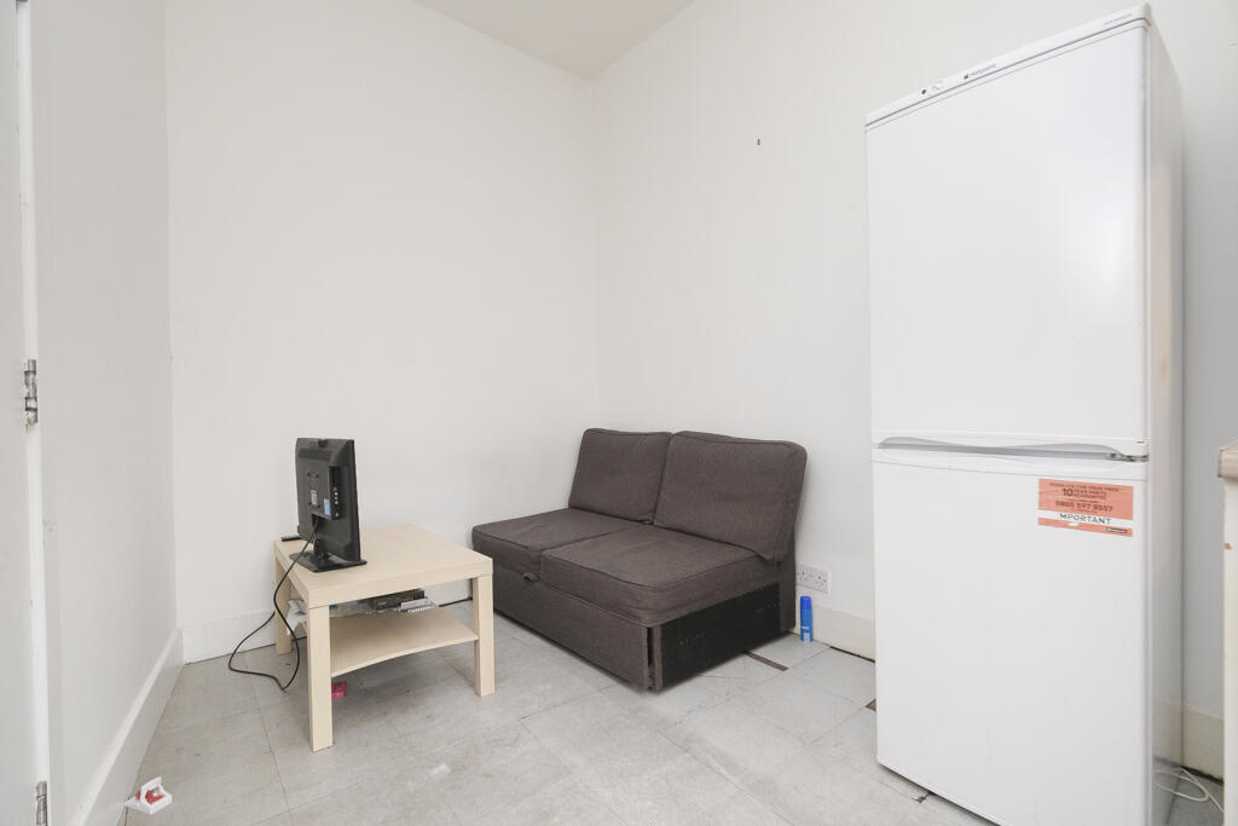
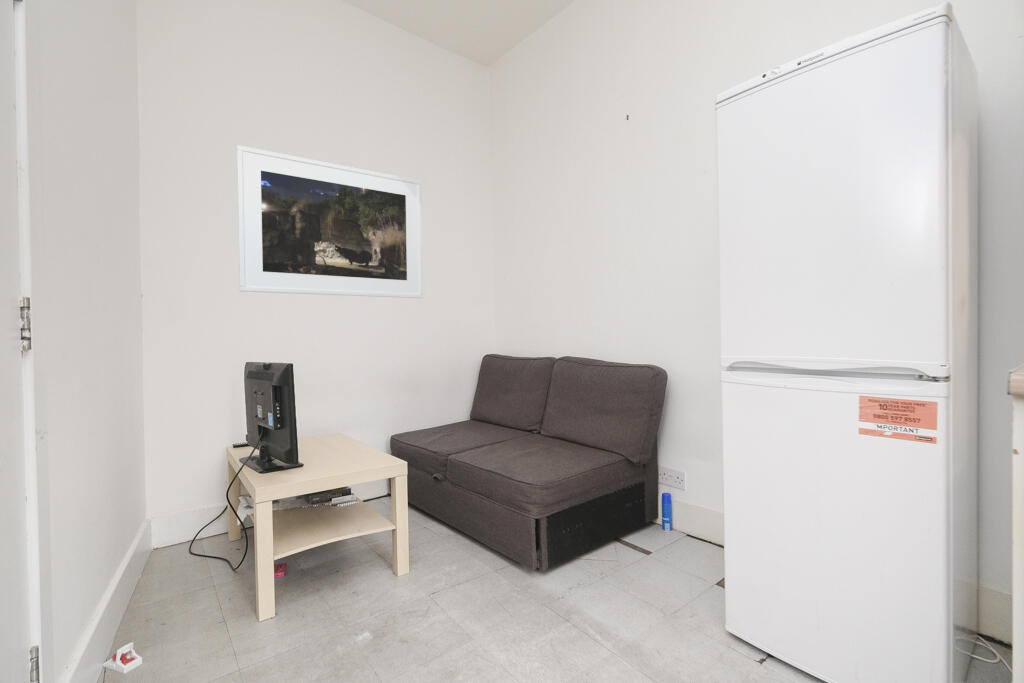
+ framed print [236,144,424,299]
